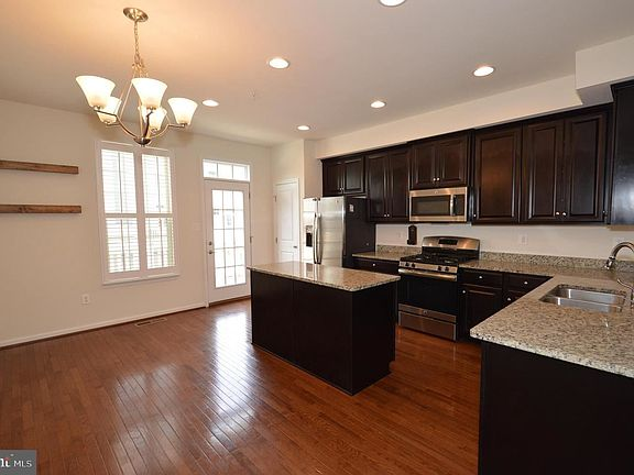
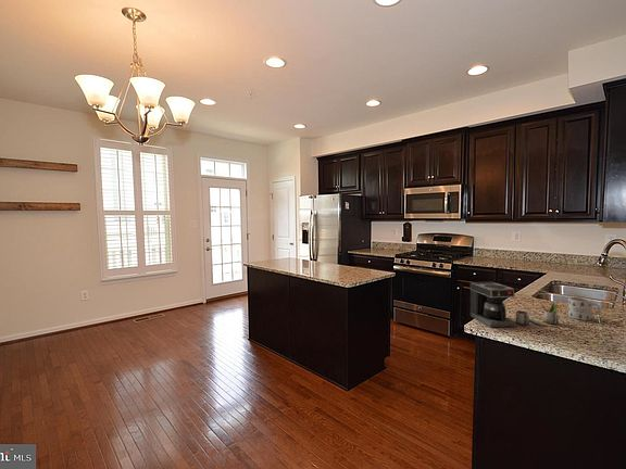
+ mug [567,296,602,321]
+ coffee maker [470,281,560,328]
